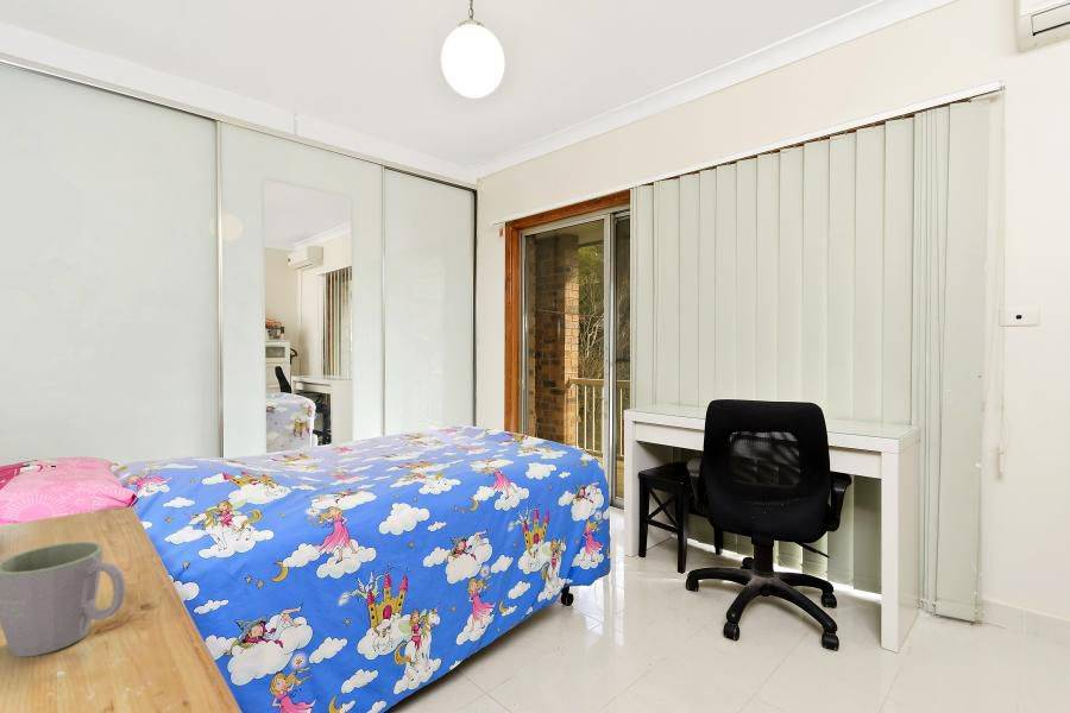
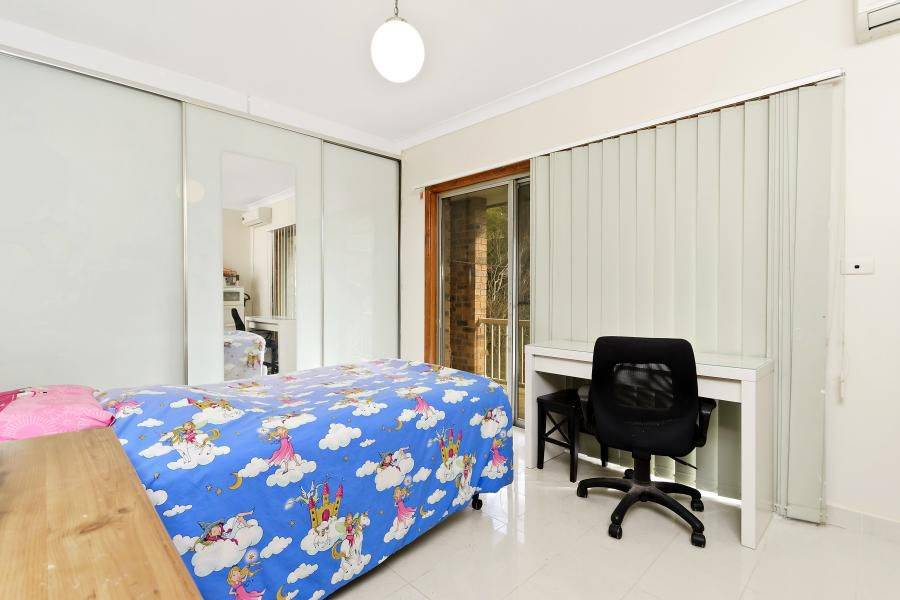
- mug [0,541,127,658]
